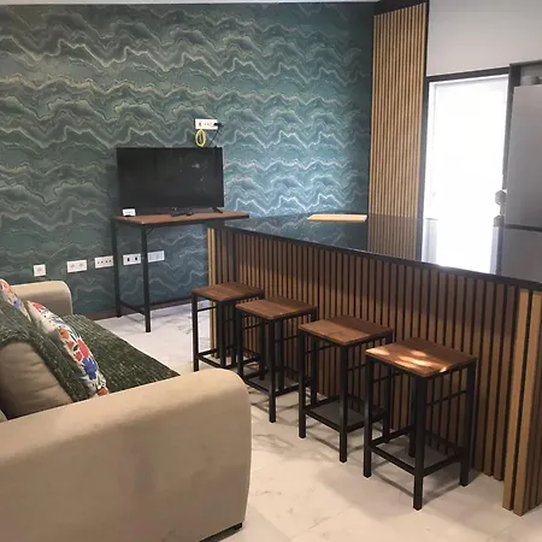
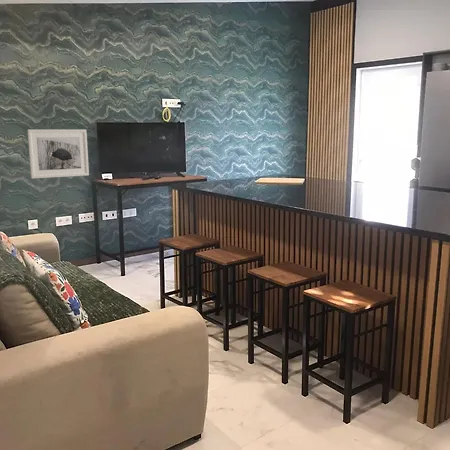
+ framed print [27,129,90,179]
